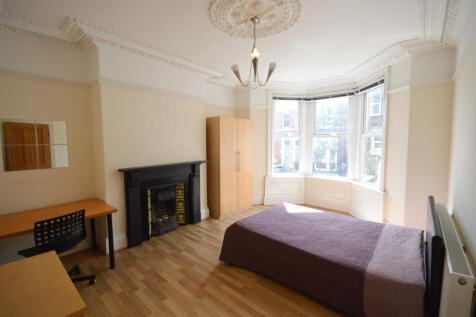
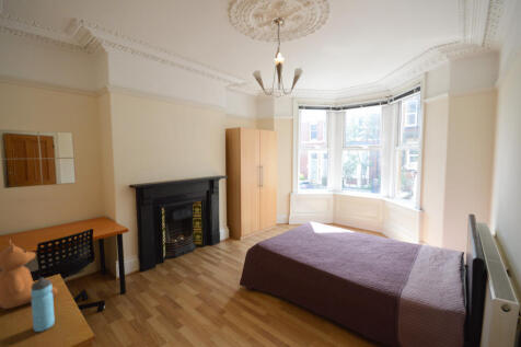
+ water bottle [31,277,56,333]
+ teddy bear [0,239,58,310]
